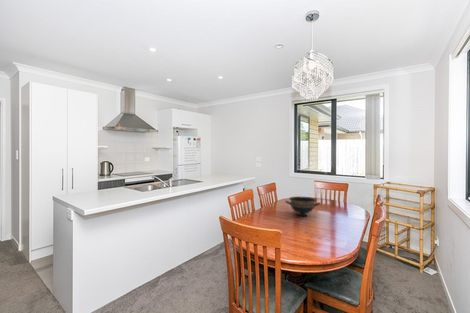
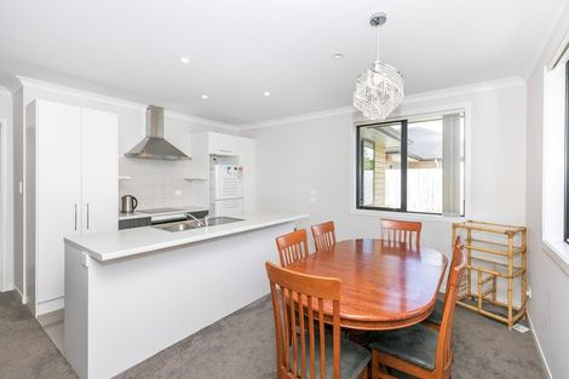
- bowl [284,196,322,217]
